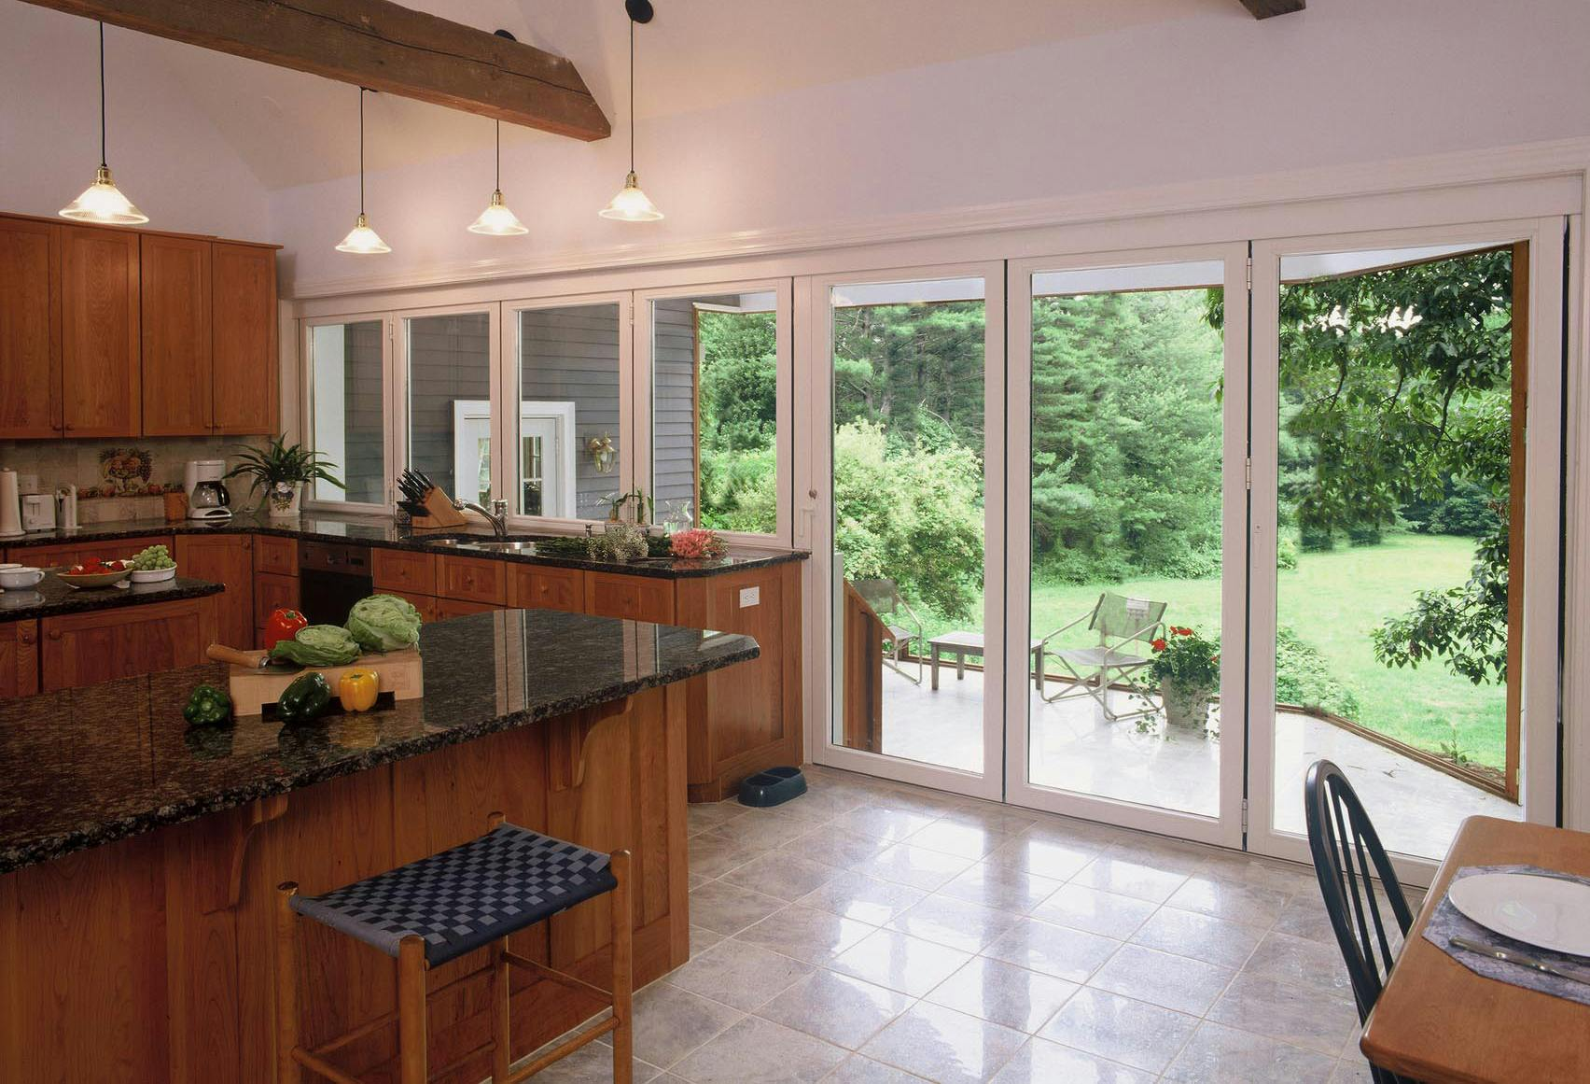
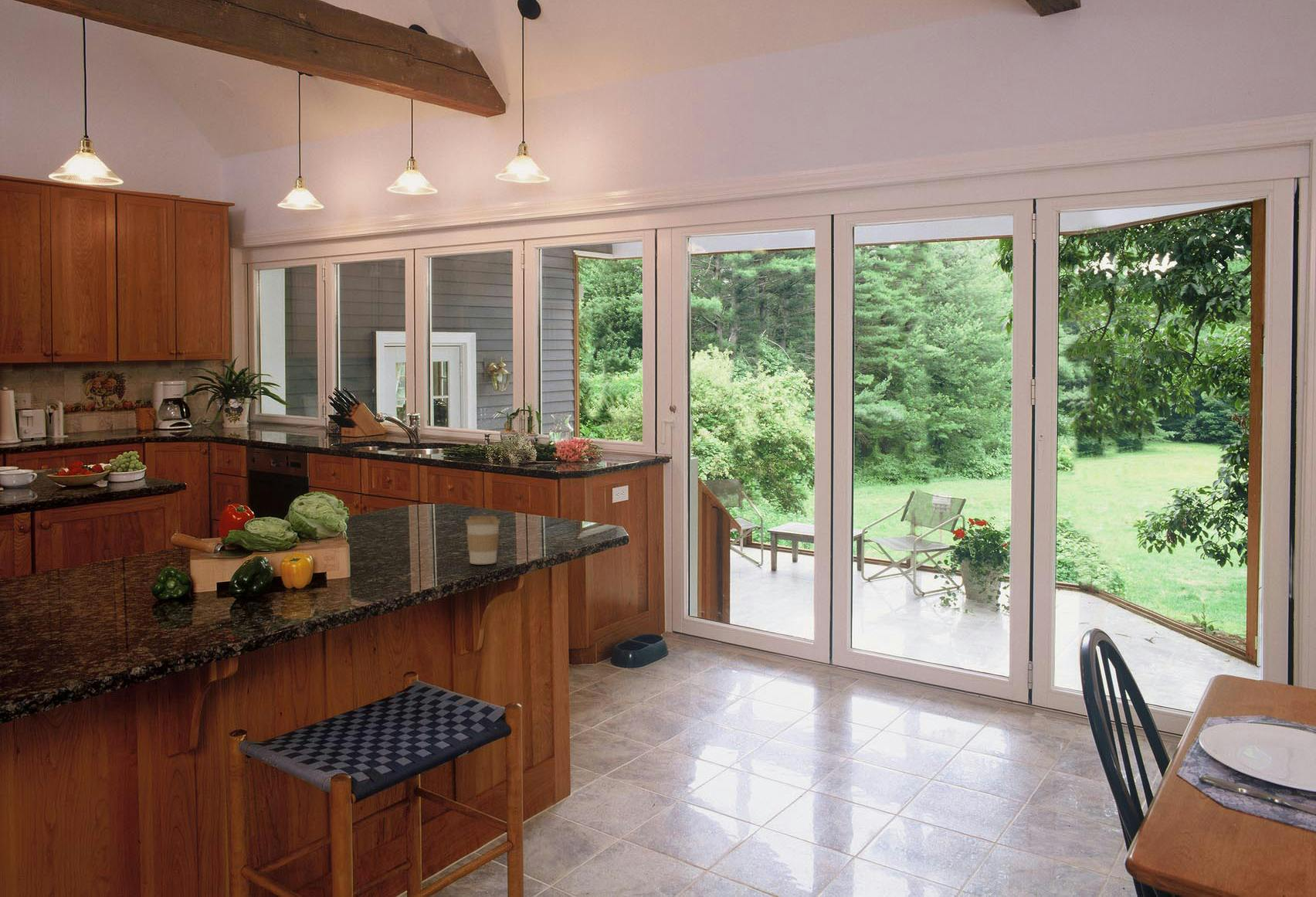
+ coffee cup [465,515,501,565]
